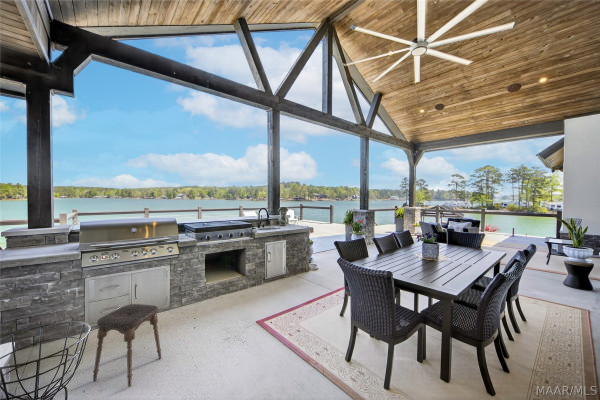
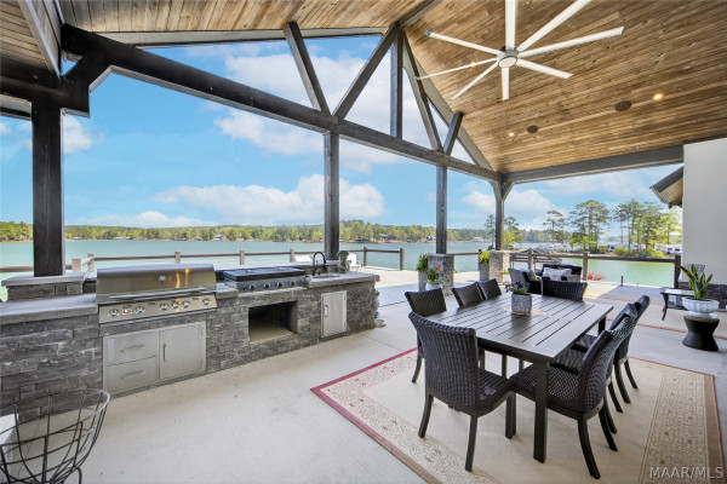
- stool [92,303,162,388]
